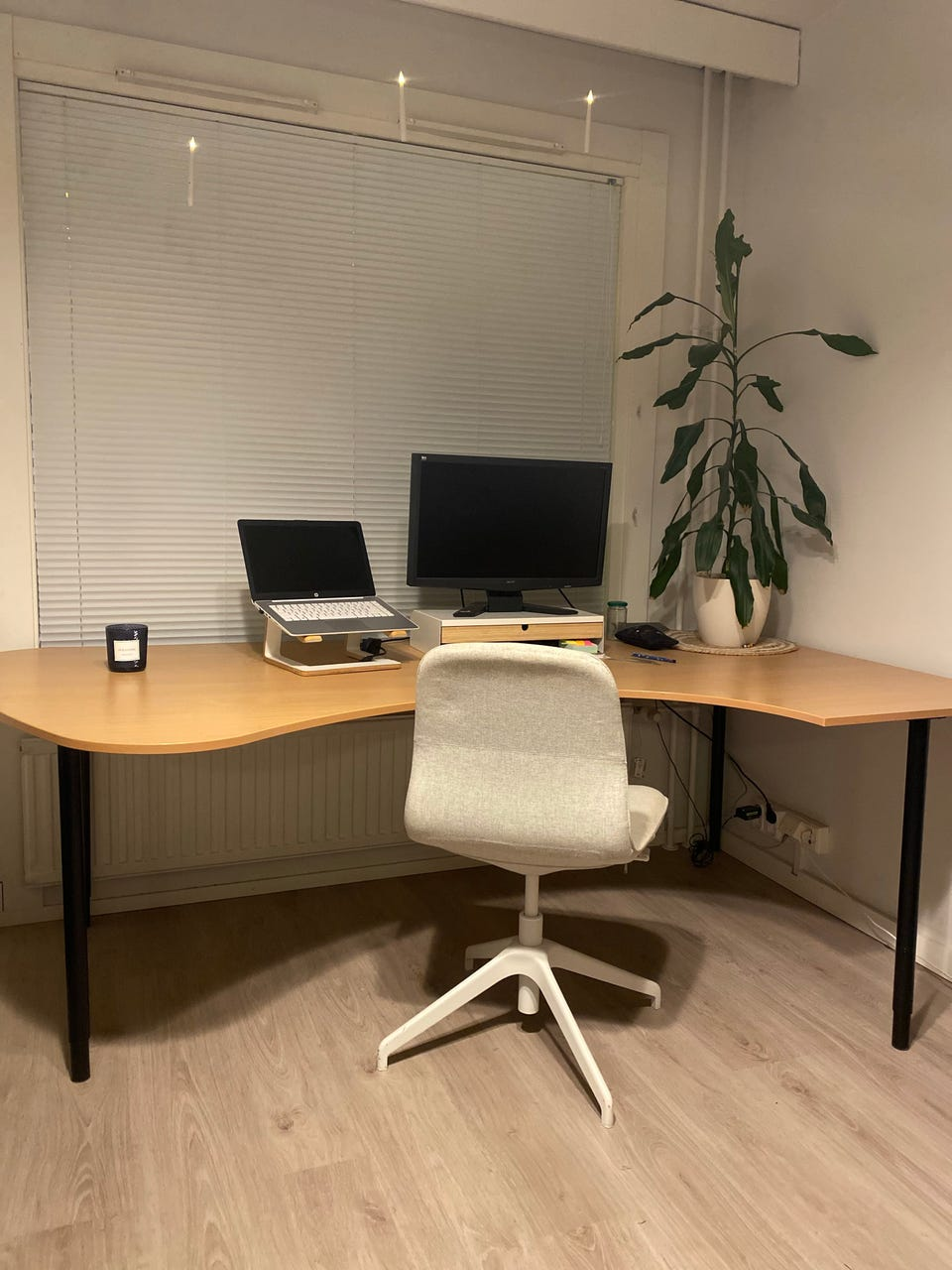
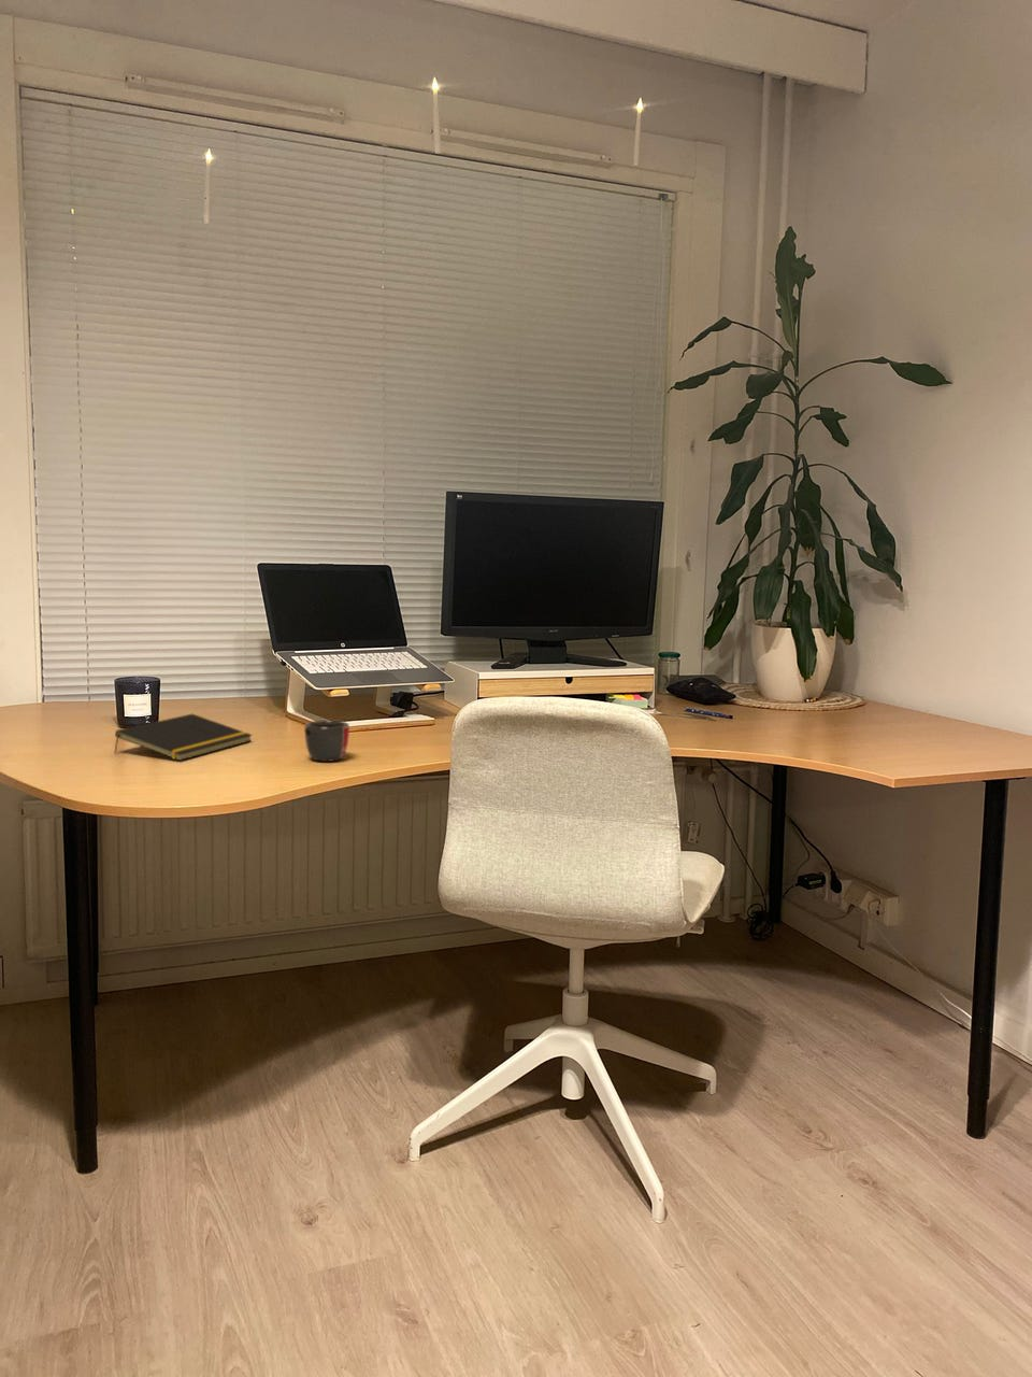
+ mug [304,720,350,762]
+ notepad [113,713,254,761]
